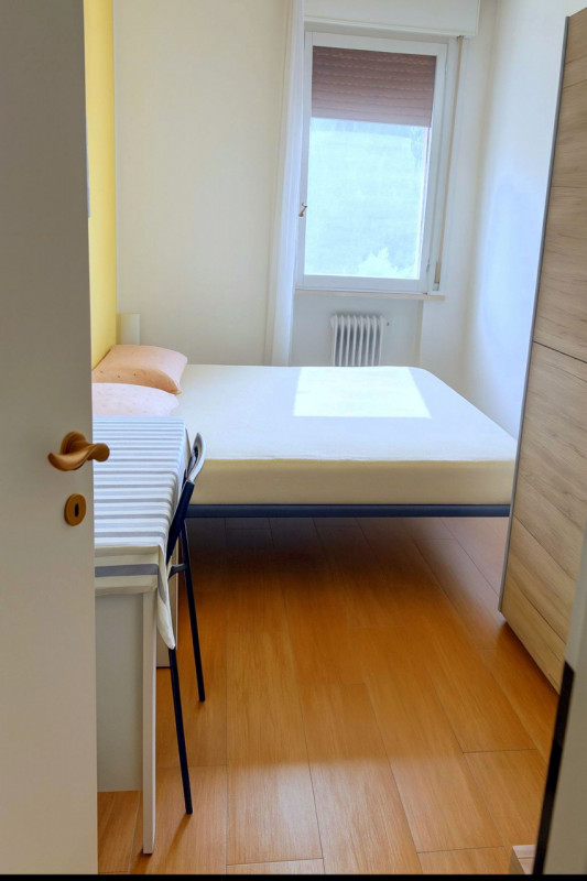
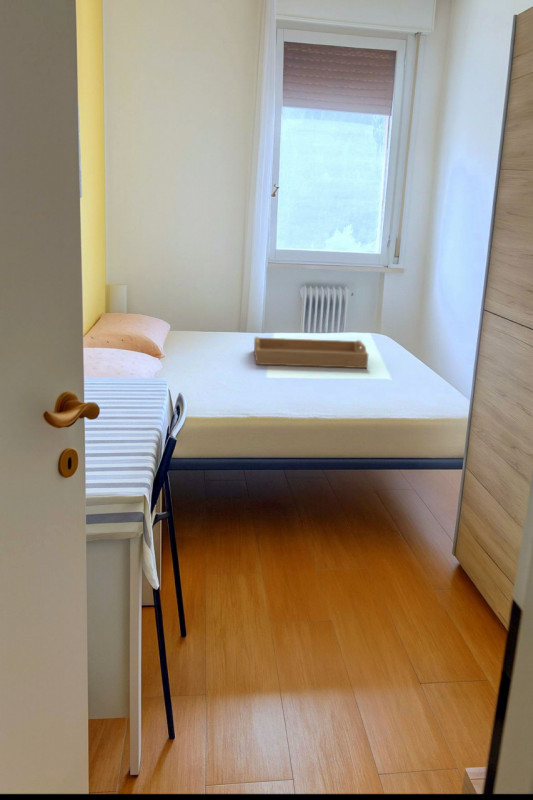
+ serving tray [253,336,369,369]
